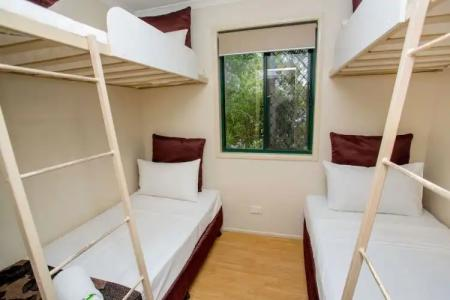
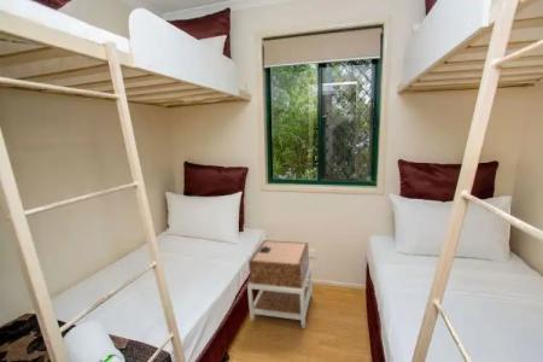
+ nightstand [246,239,314,329]
